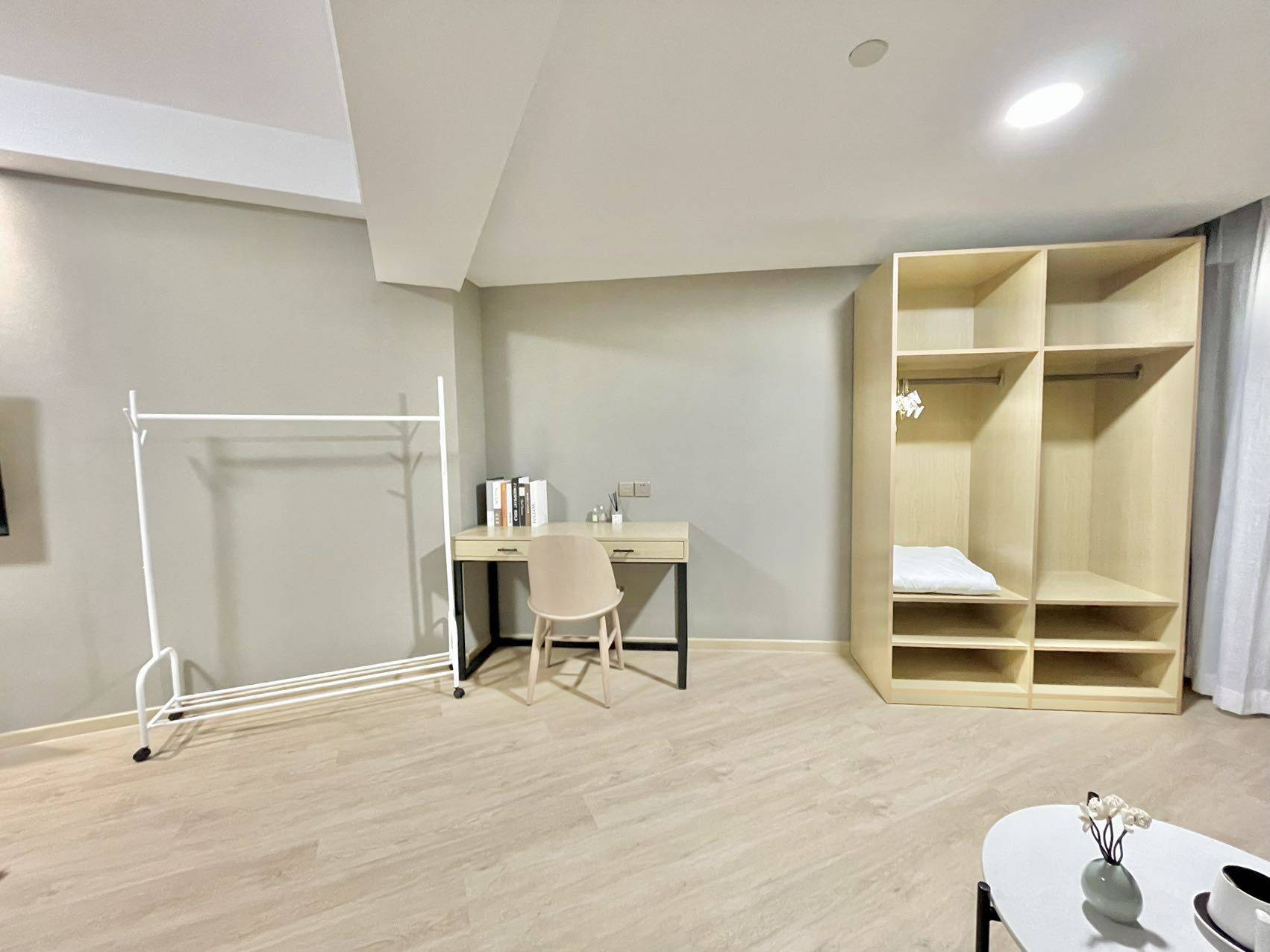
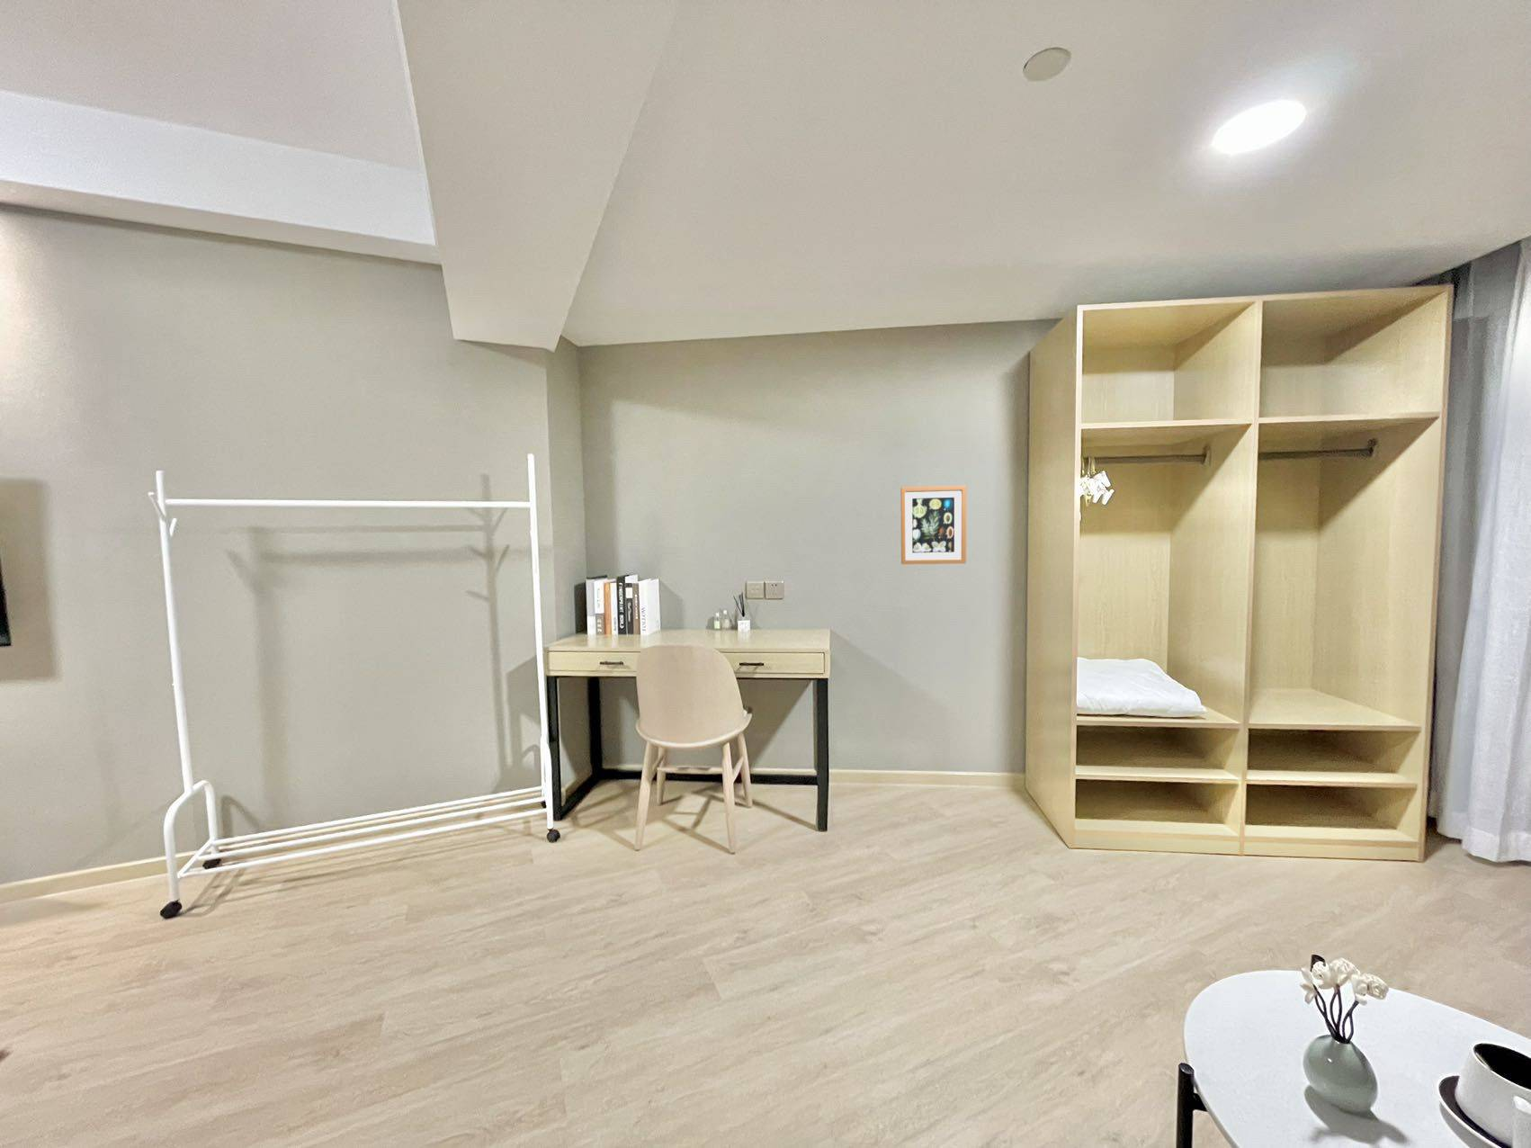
+ wall art [901,485,967,566]
